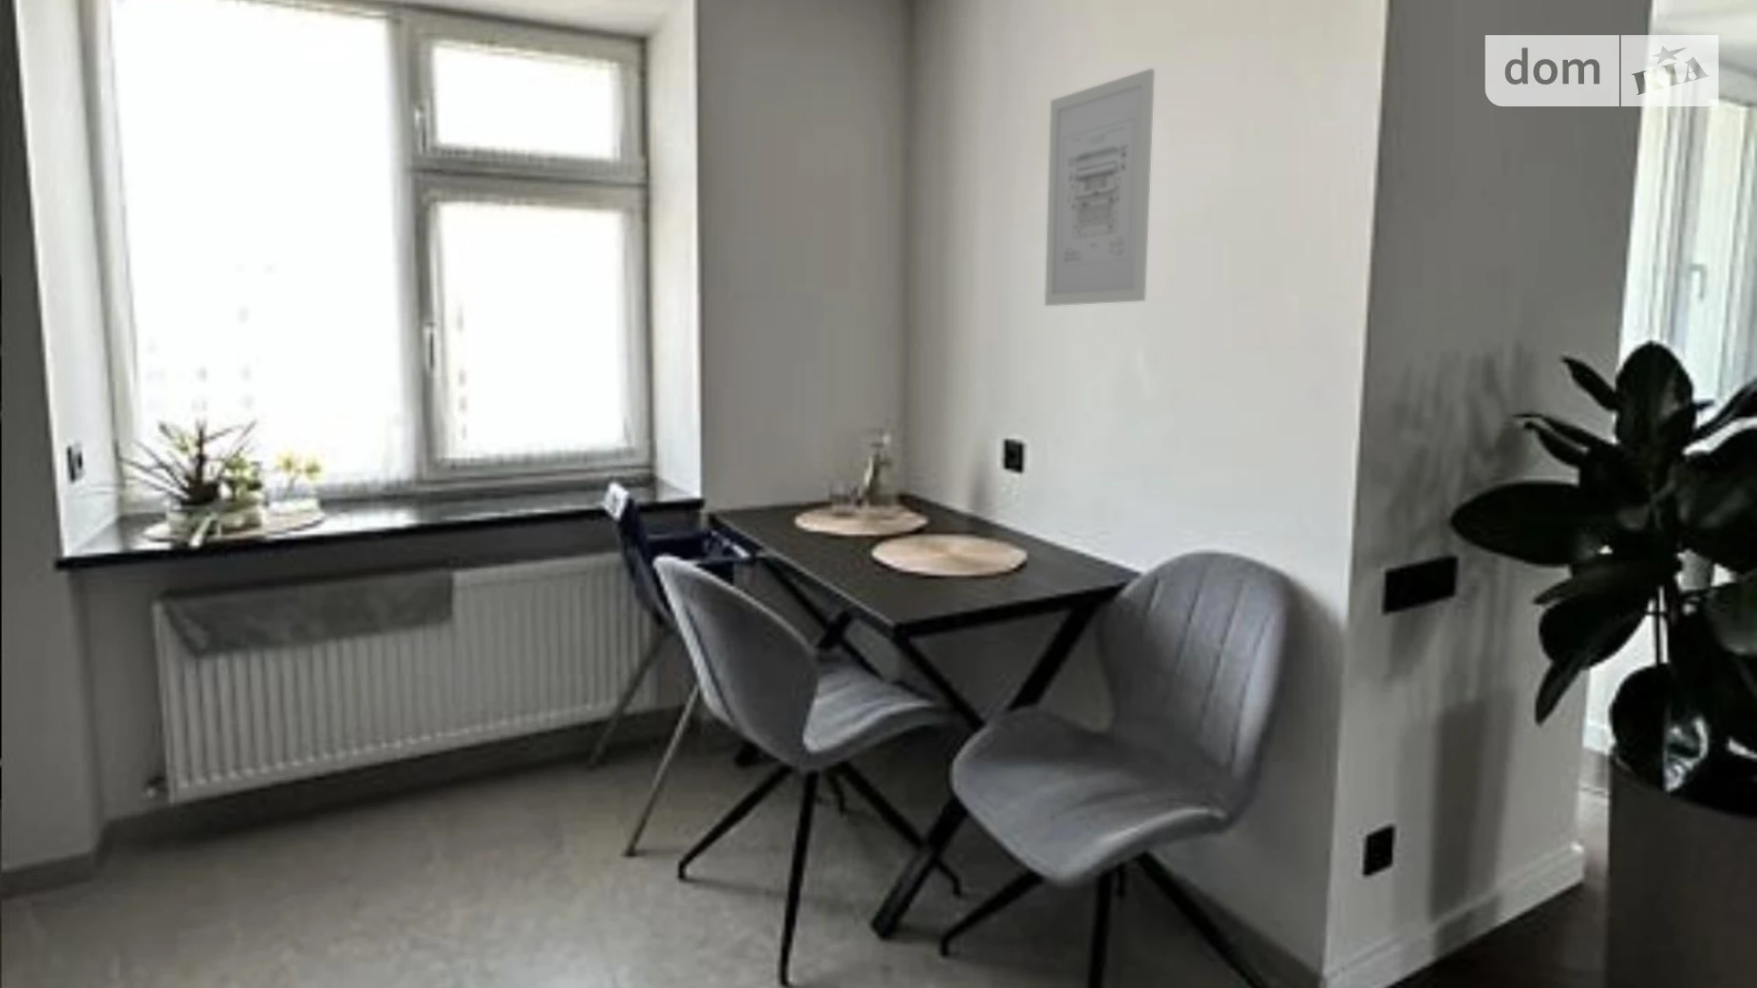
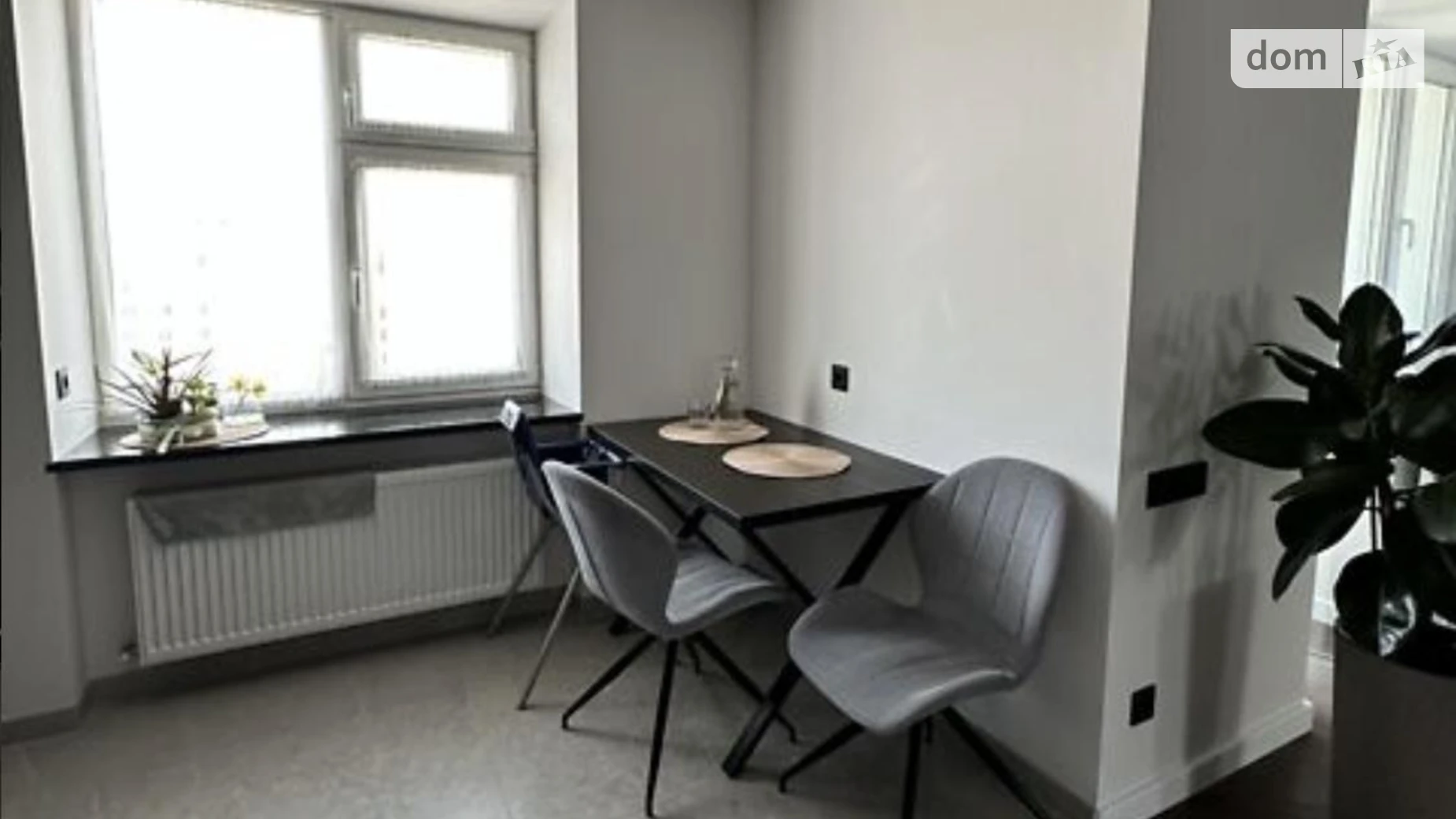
- wall art [1044,68,1156,306]
